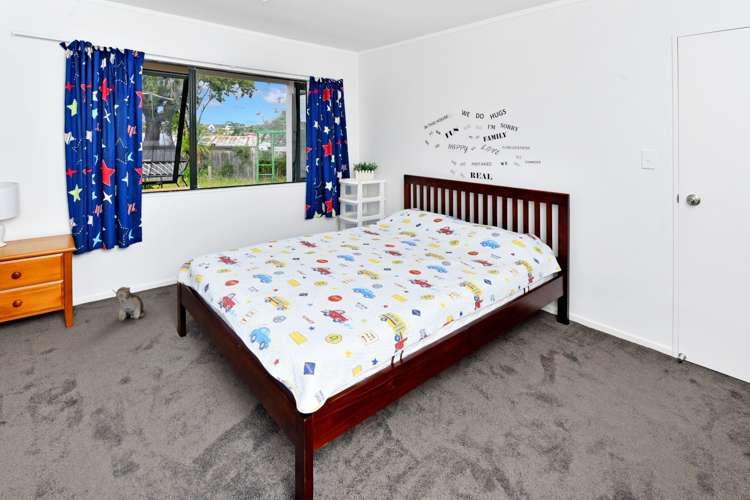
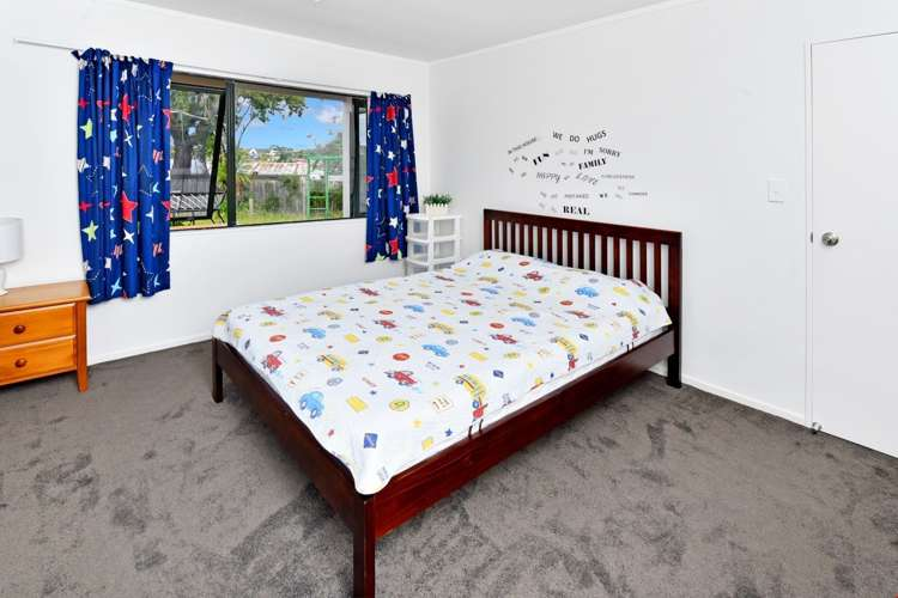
- plush toy [112,286,147,322]
